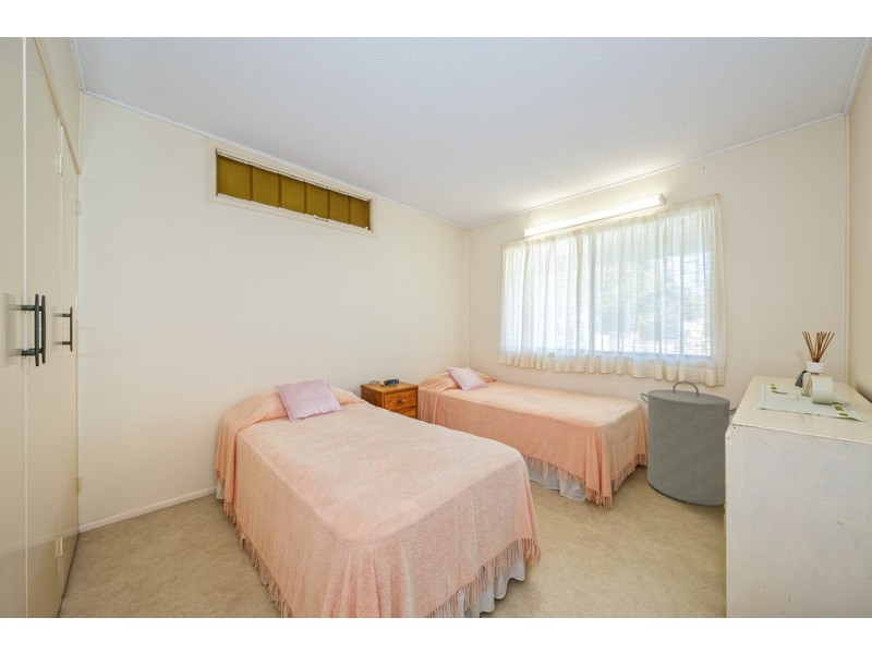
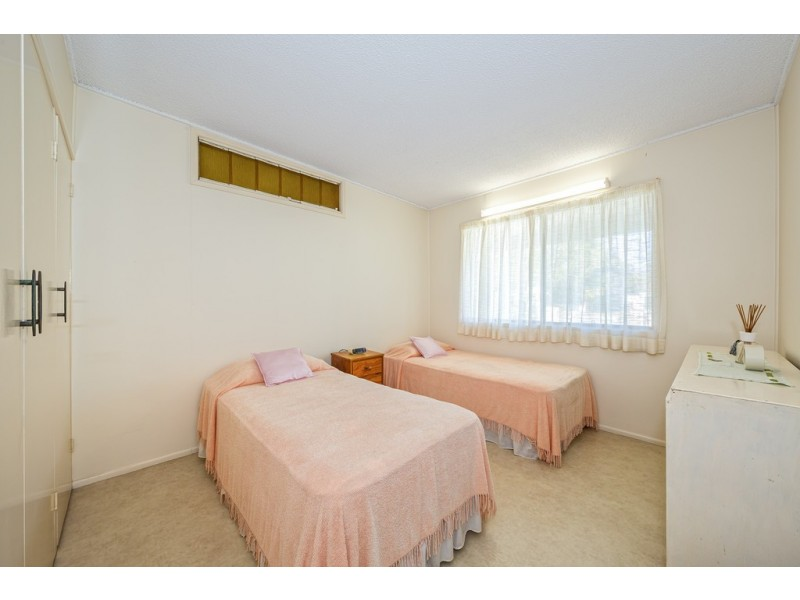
- laundry hamper [639,379,739,507]
